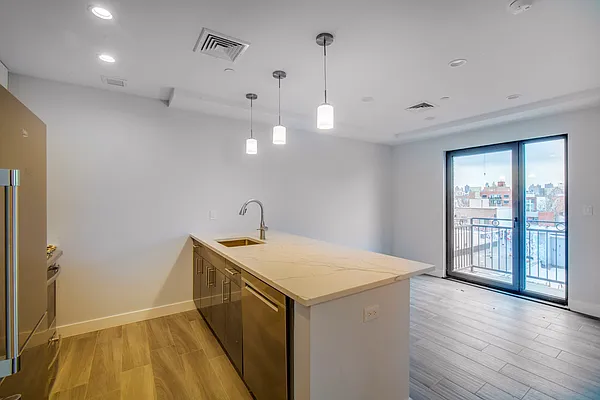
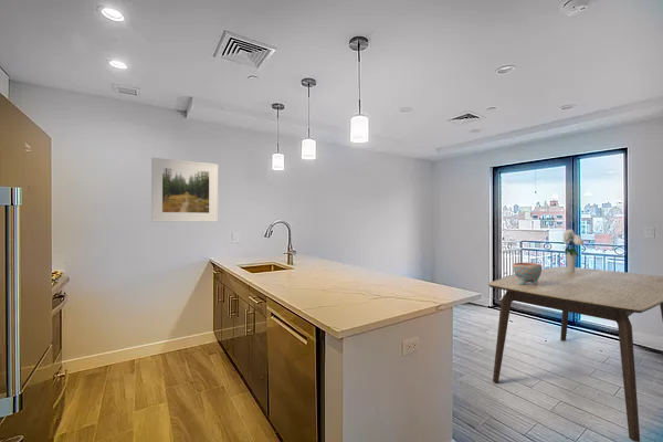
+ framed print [150,157,219,223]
+ bouquet [562,229,585,272]
+ ceramic pot [512,261,543,285]
+ dining table [486,265,663,442]
